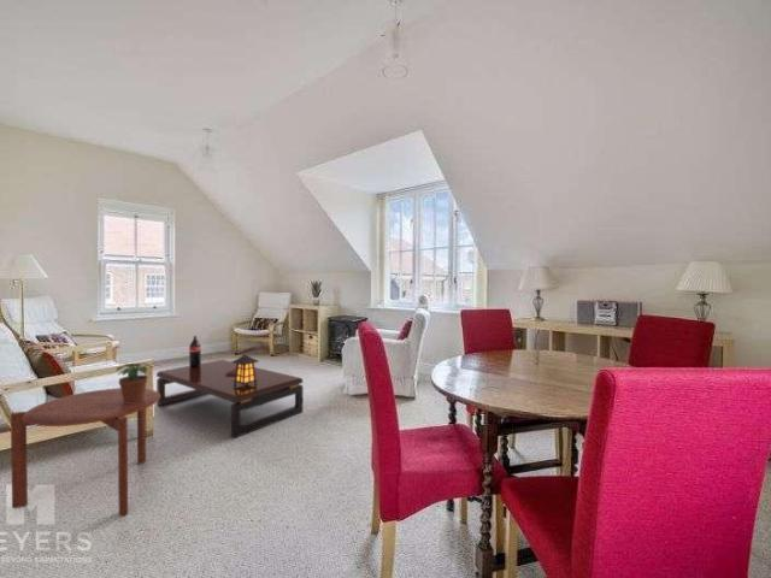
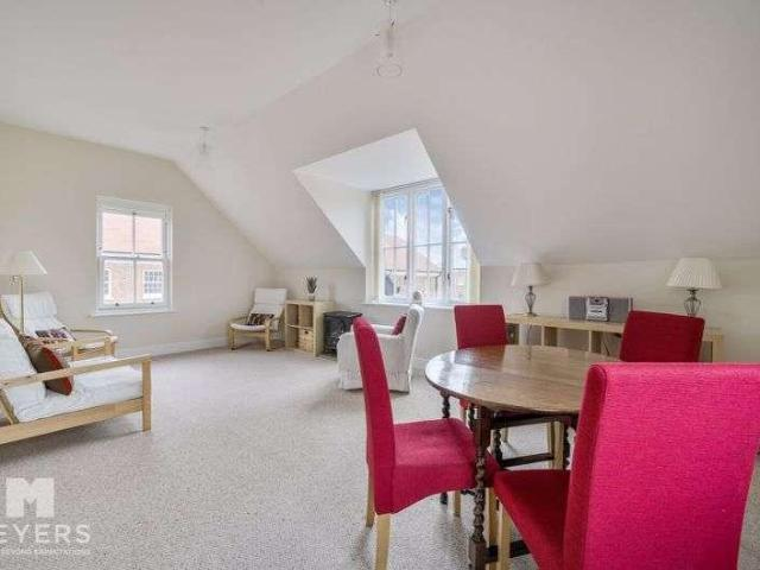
- potted plant [116,362,153,403]
- coffee table [155,335,304,440]
- side table [10,387,160,517]
